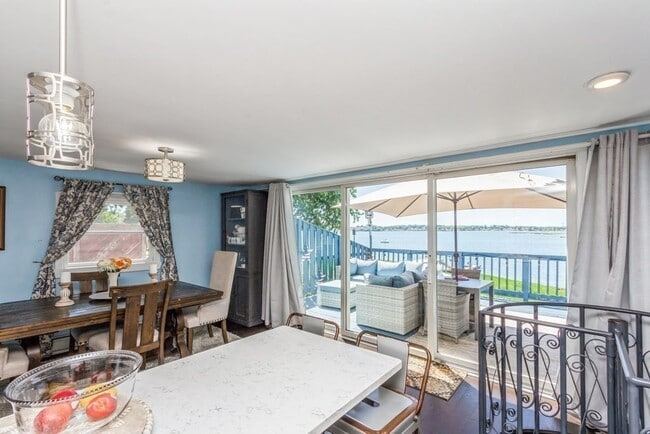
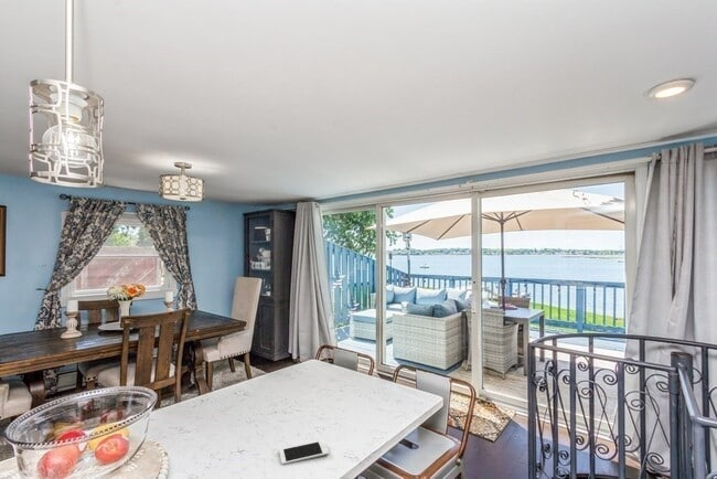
+ cell phone [278,439,330,466]
